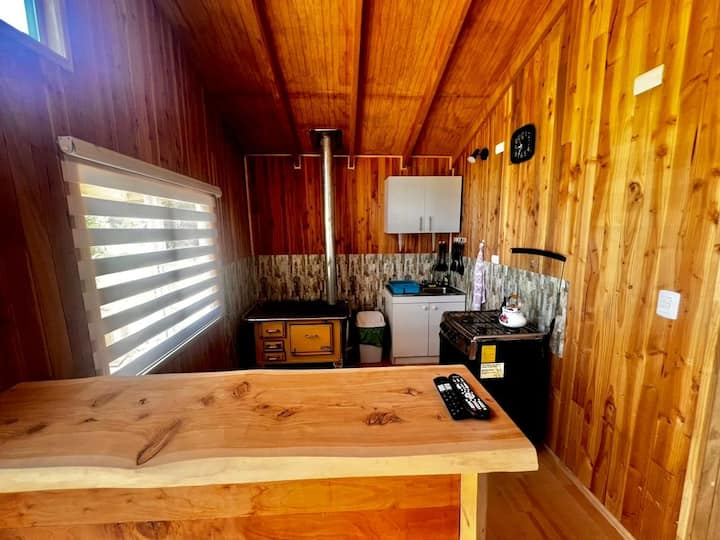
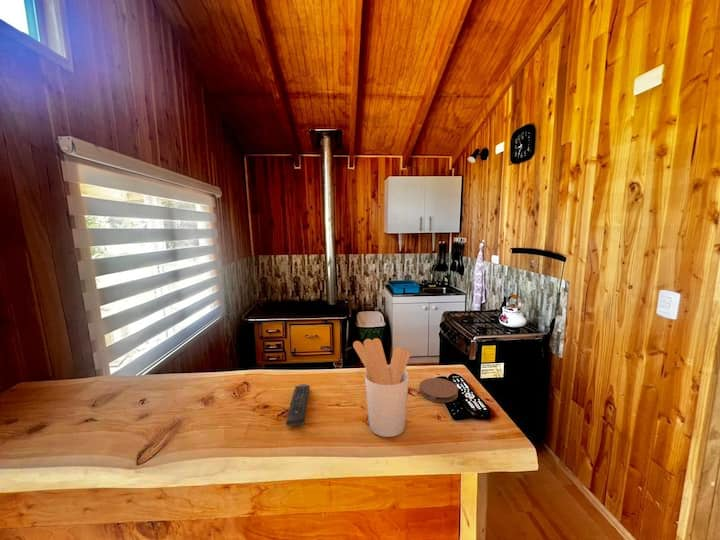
+ remote control [285,383,311,427]
+ coaster [419,377,459,404]
+ utensil holder [352,337,411,438]
